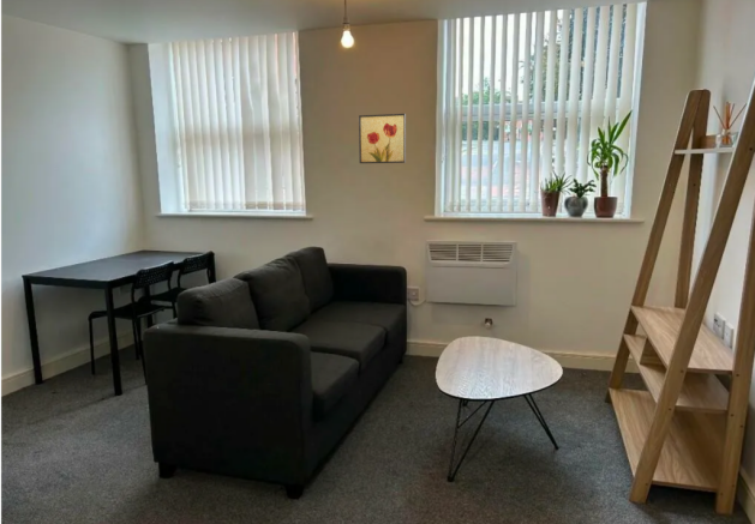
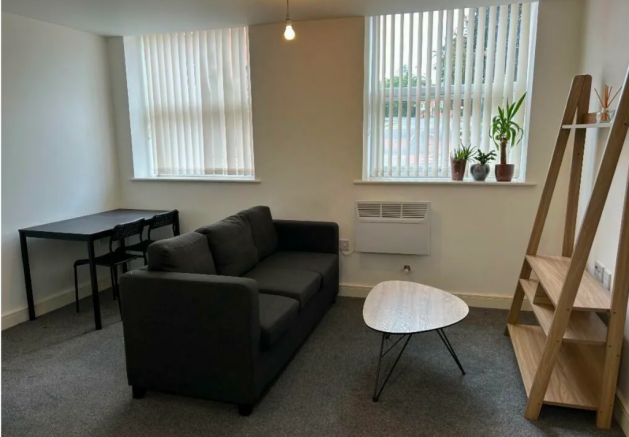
- wall art [358,113,407,164]
